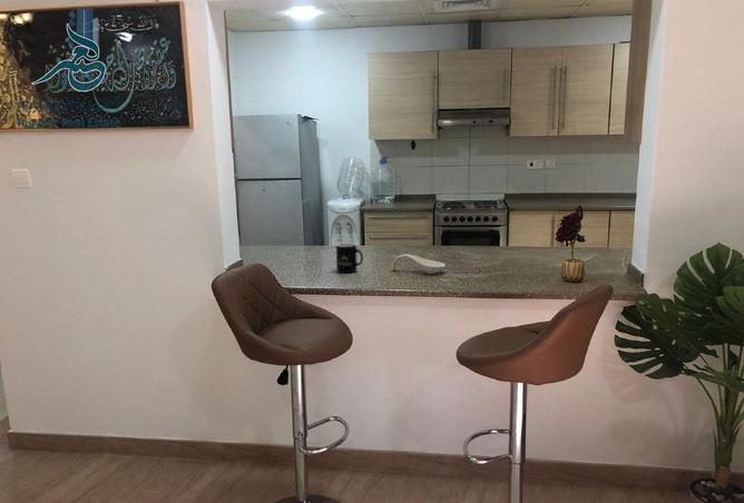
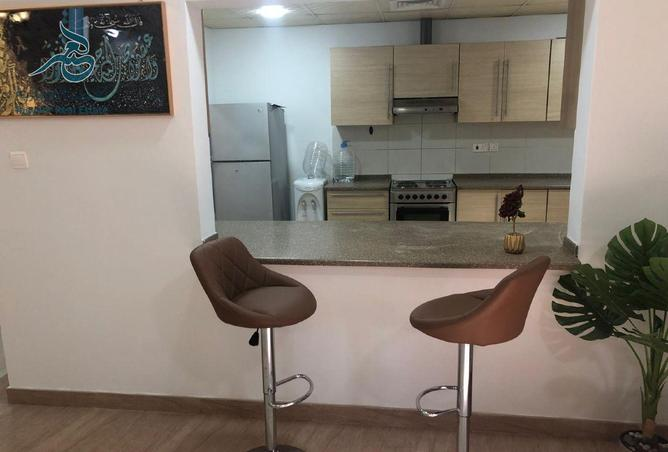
- spoon rest [390,254,447,275]
- mug [335,241,364,274]
